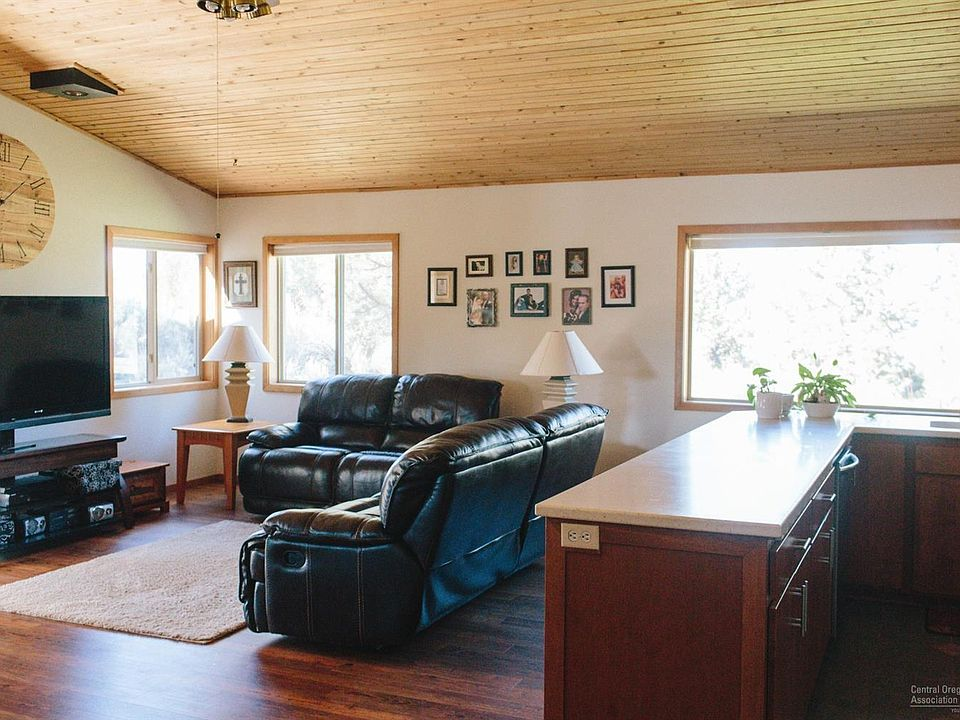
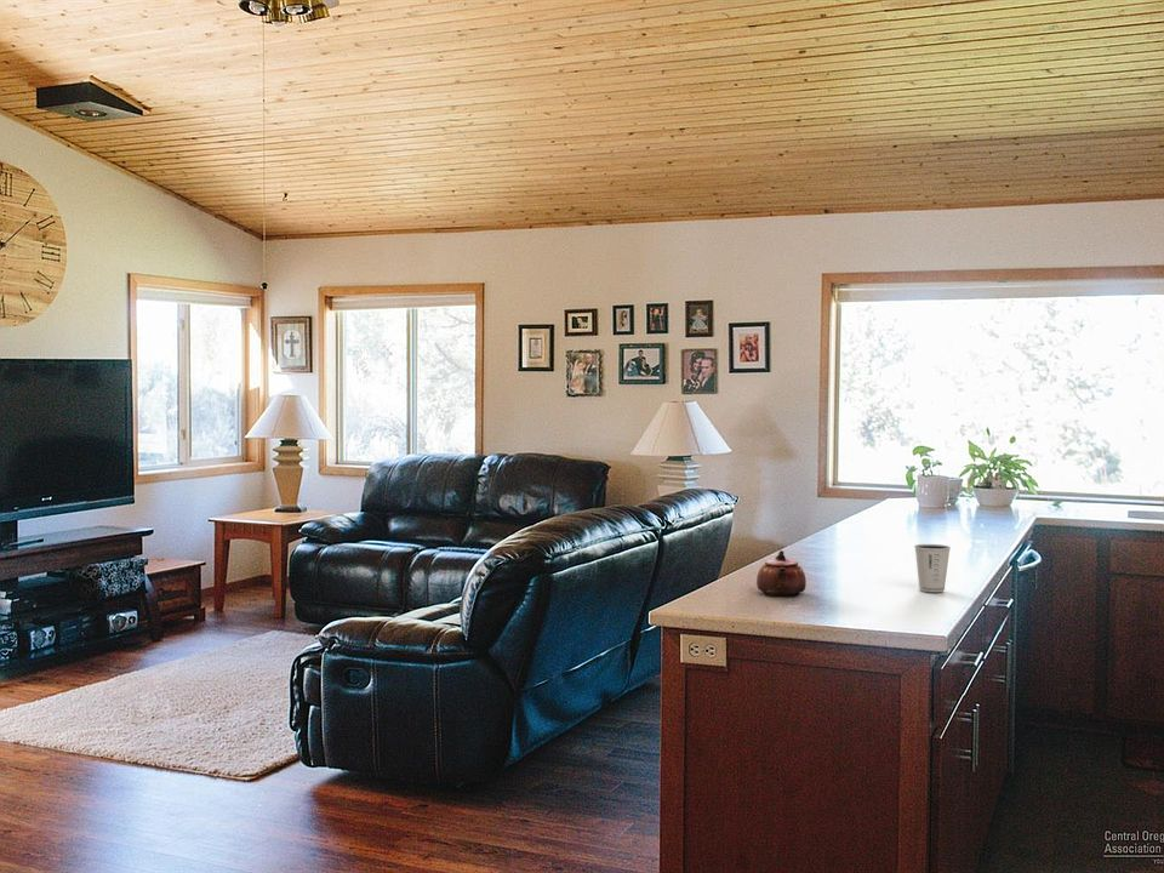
+ teapot [755,549,808,598]
+ dixie cup [913,543,952,593]
